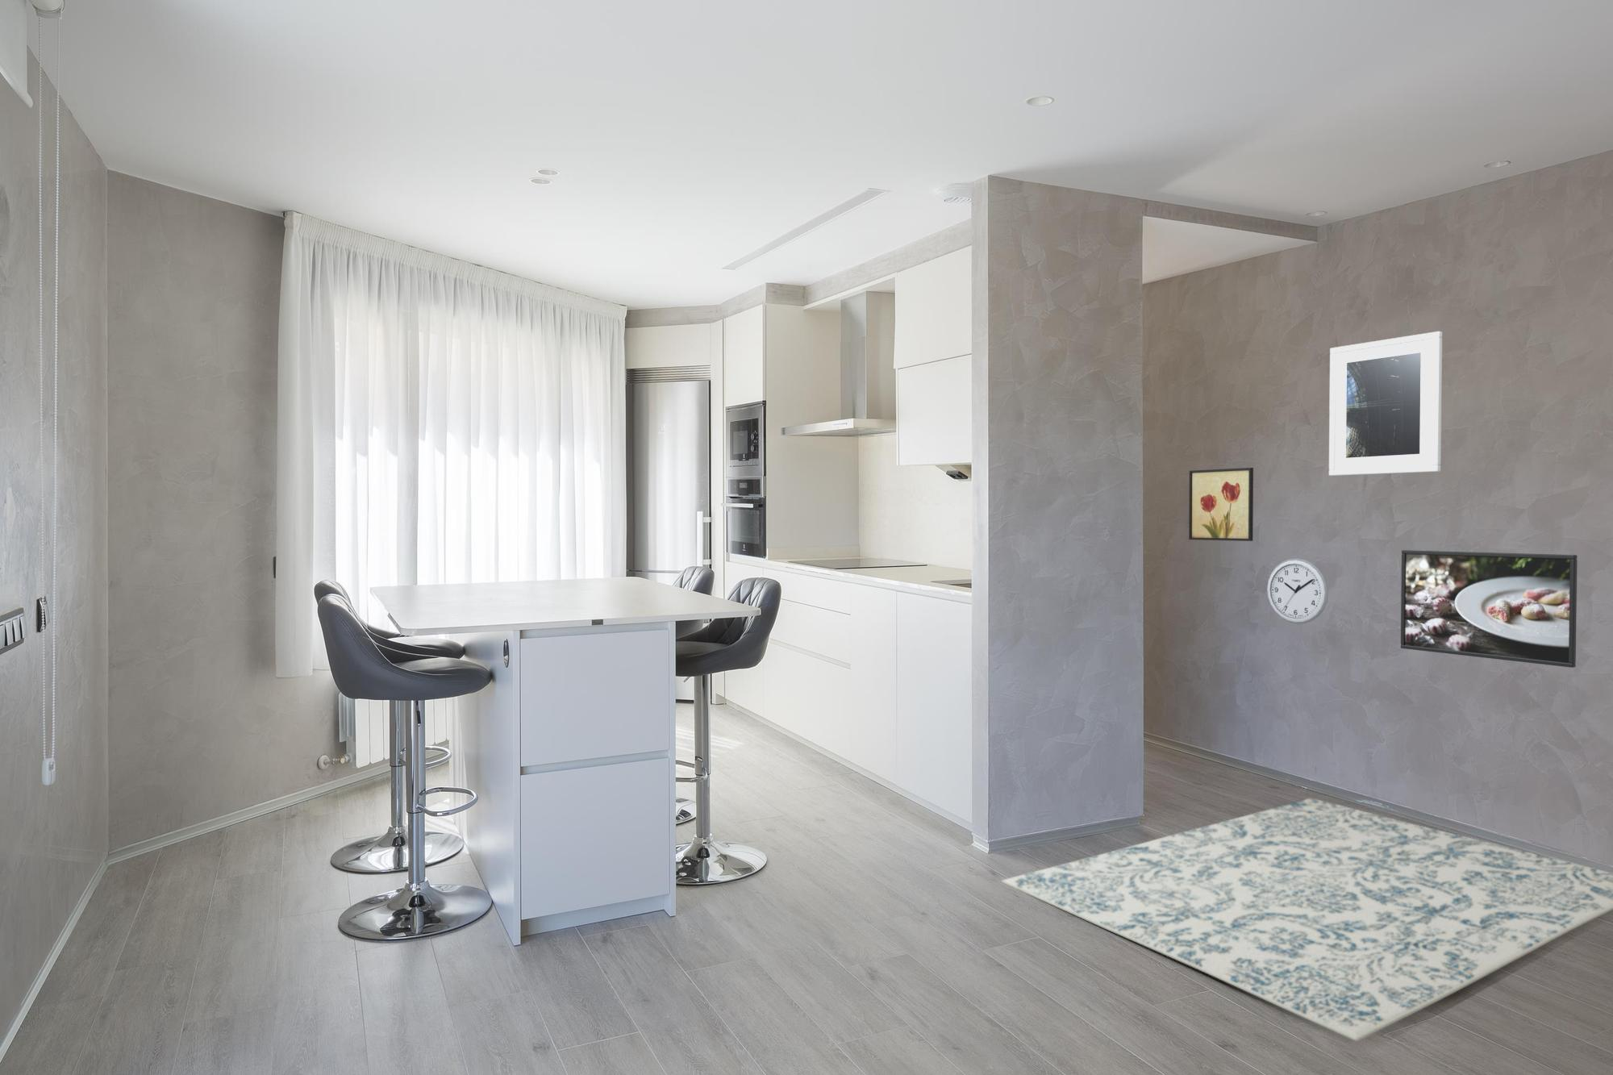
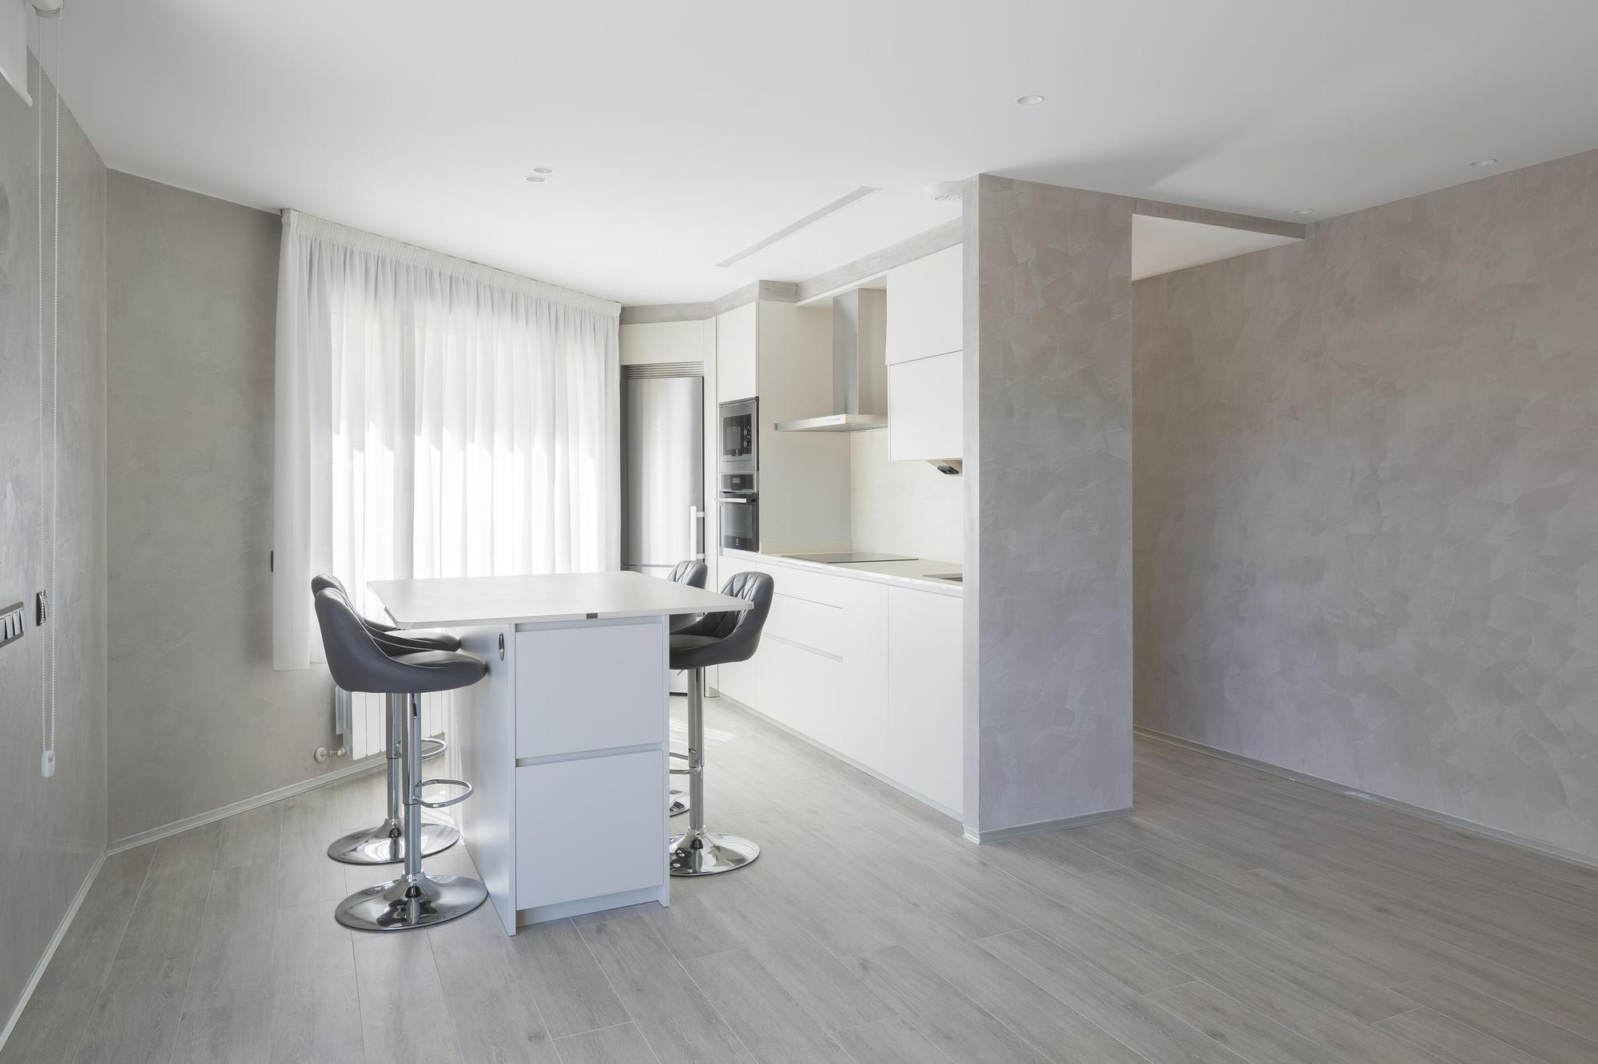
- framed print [1400,549,1578,668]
- wall art [1188,467,1254,542]
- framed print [1329,331,1443,476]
- wall clock [1266,557,1329,625]
- rug [1001,798,1613,1041]
